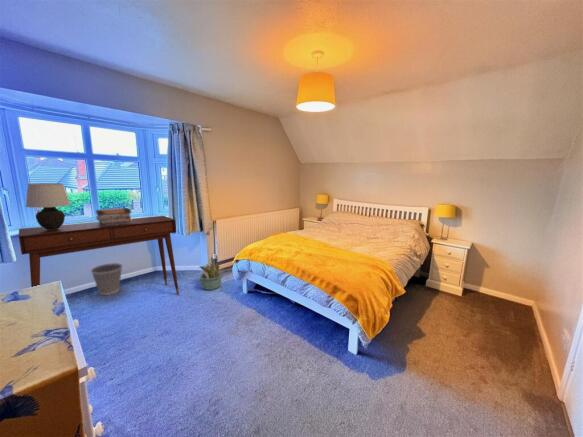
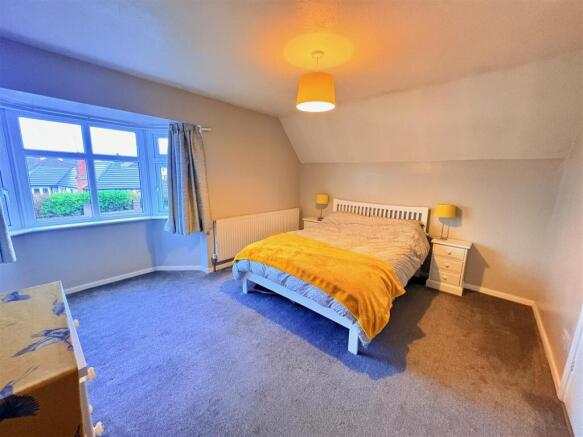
- decorative plant [197,262,226,291]
- book stack [94,207,132,226]
- wastebasket [90,262,124,296]
- table lamp [24,182,72,230]
- desk [18,215,180,296]
